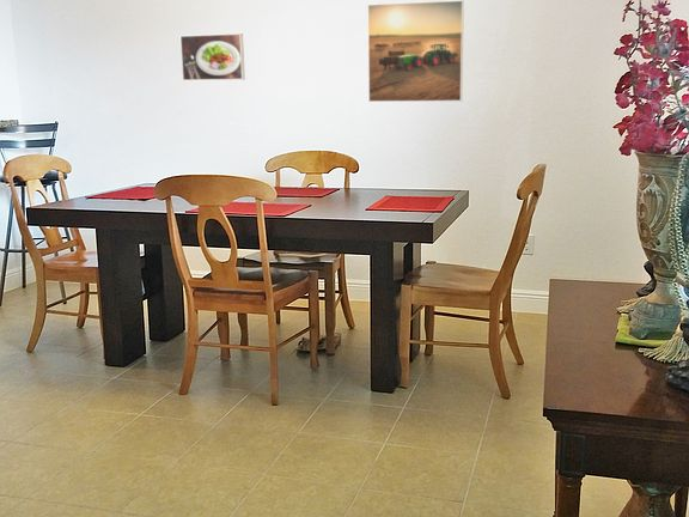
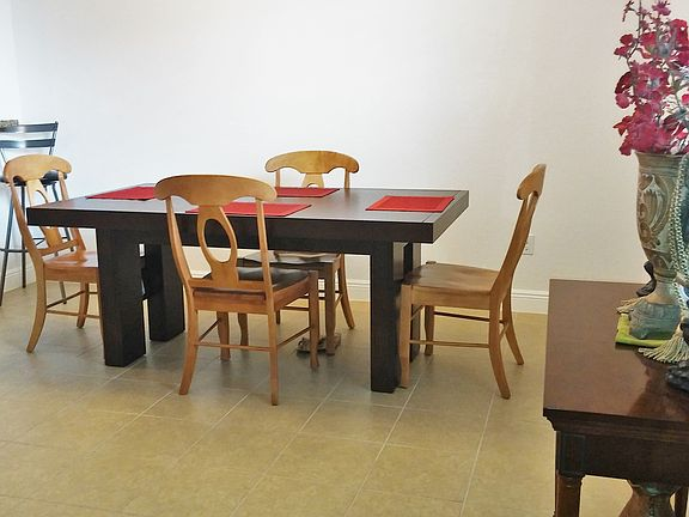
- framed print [366,0,465,103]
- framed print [179,32,246,81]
